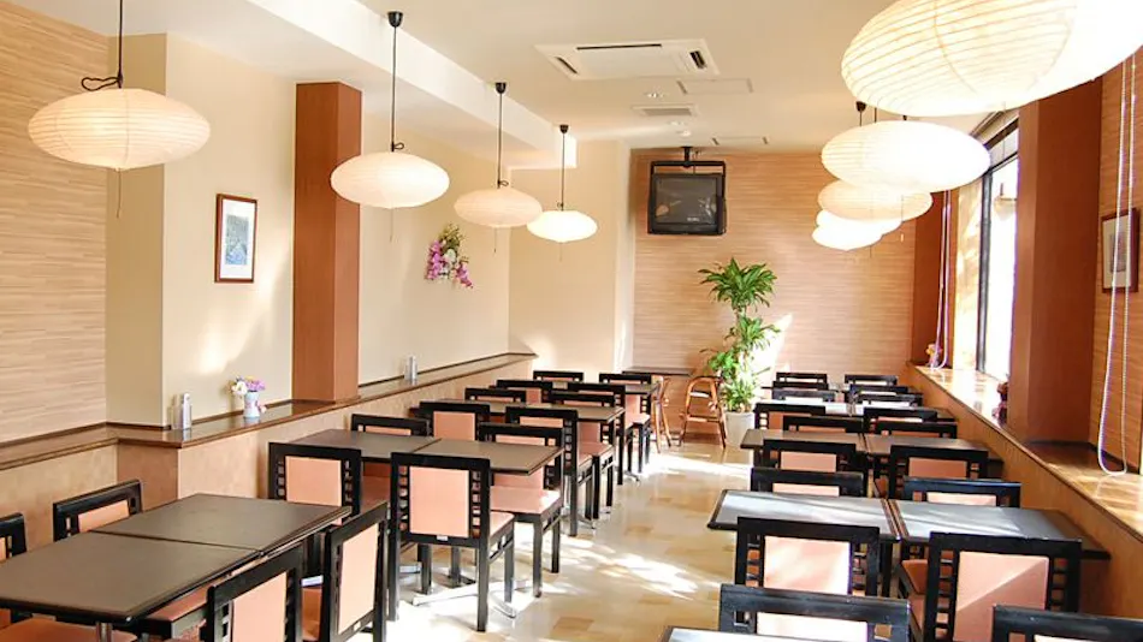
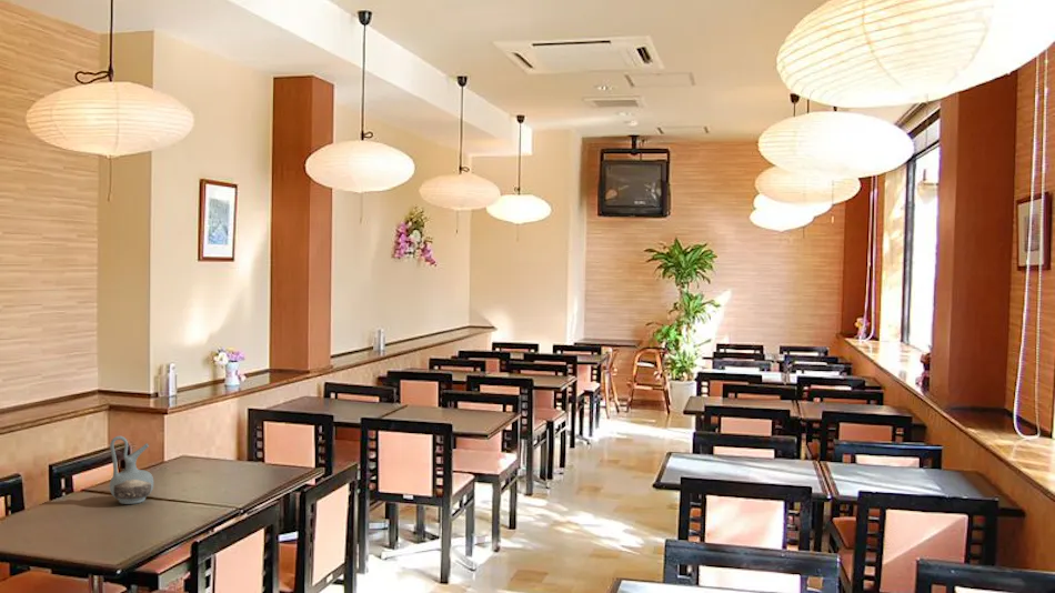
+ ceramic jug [109,435,154,505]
